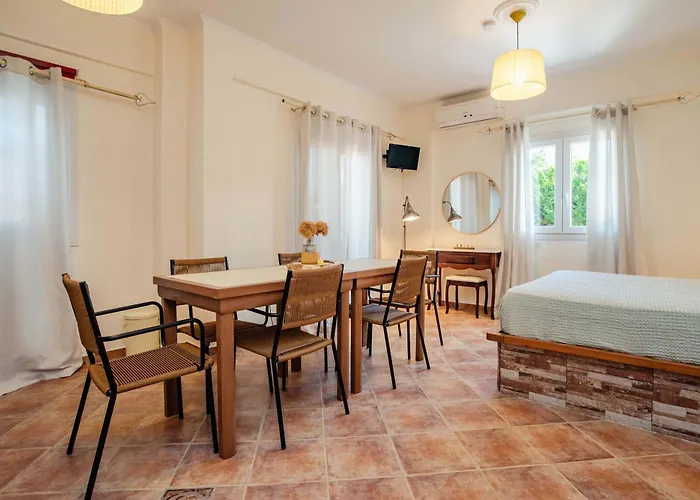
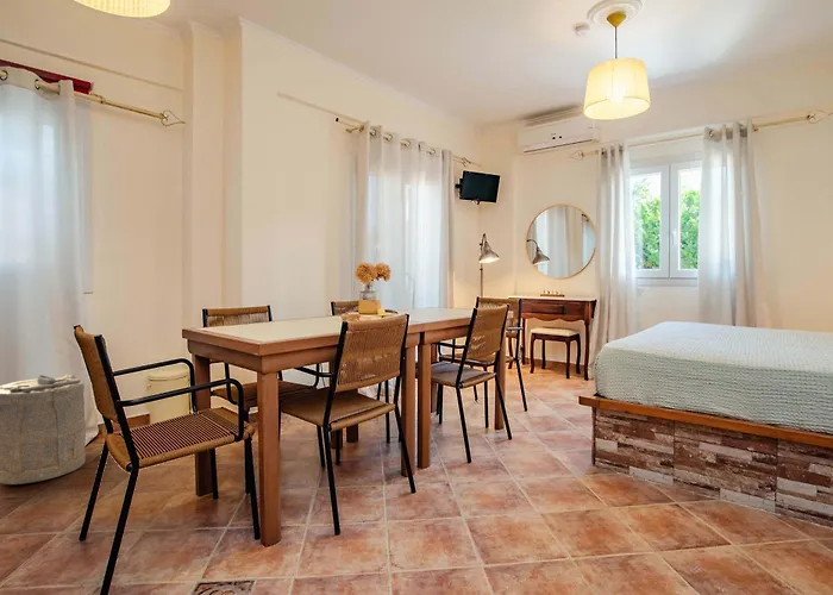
+ laundry hamper [0,372,87,486]
